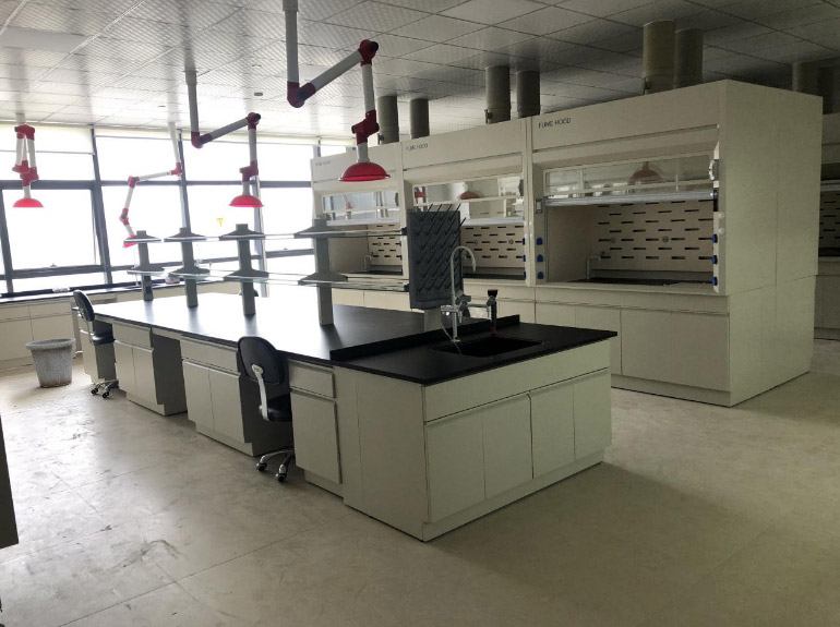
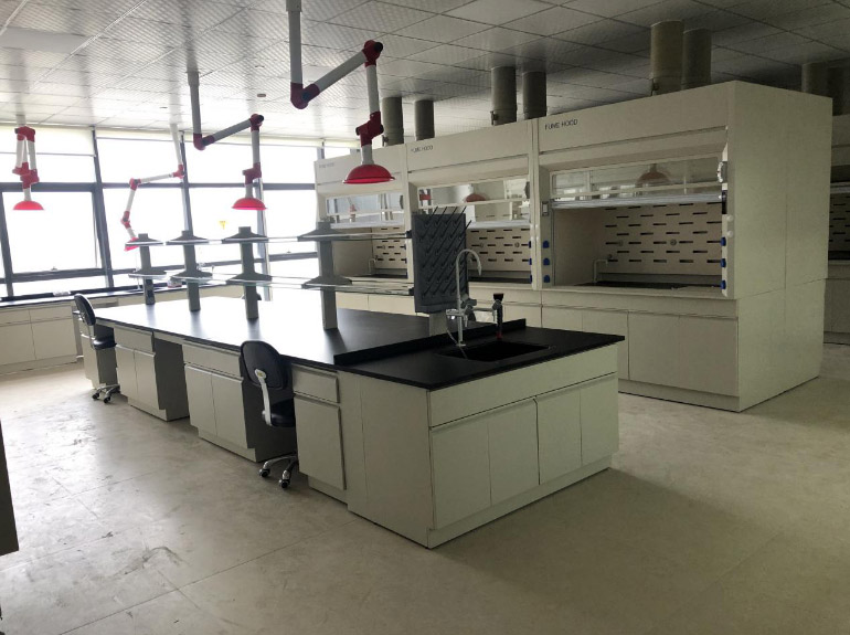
- trash can [25,337,77,389]
